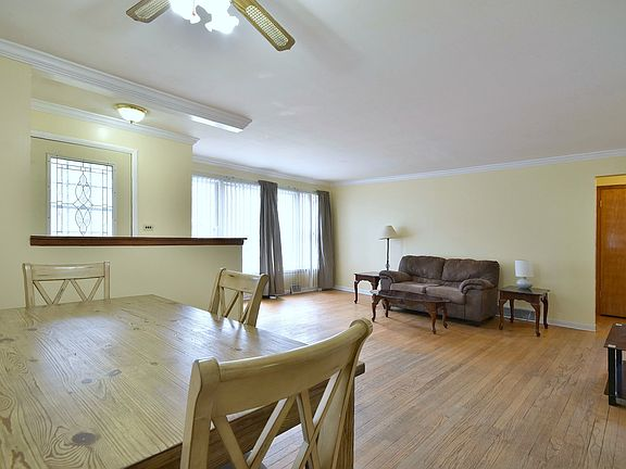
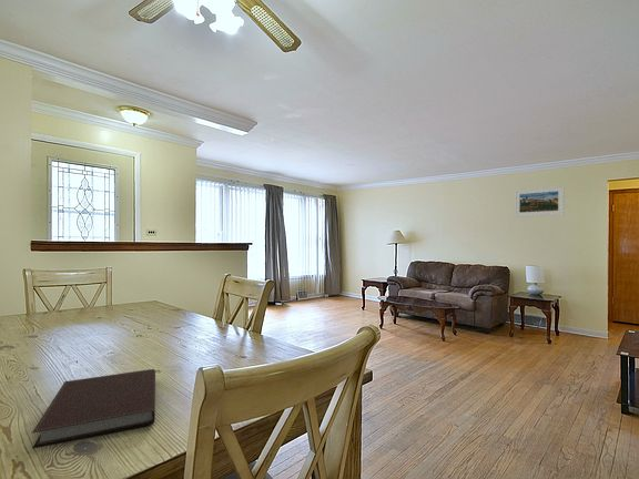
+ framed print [514,184,566,218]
+ notebook [31,368,156,450]
